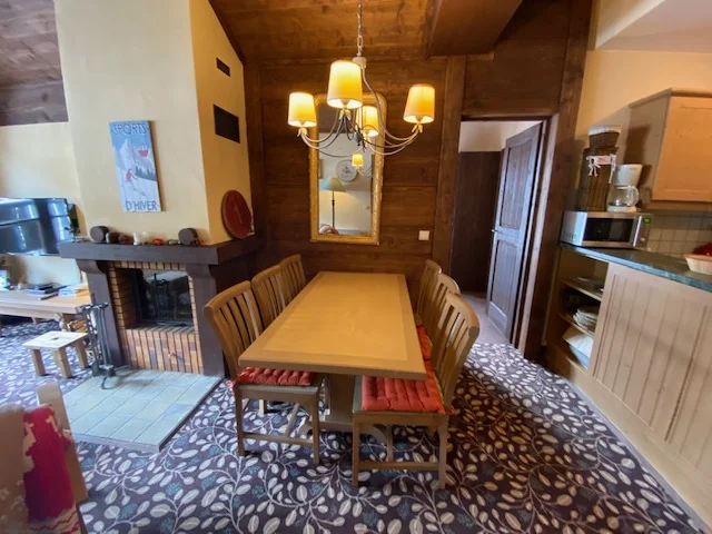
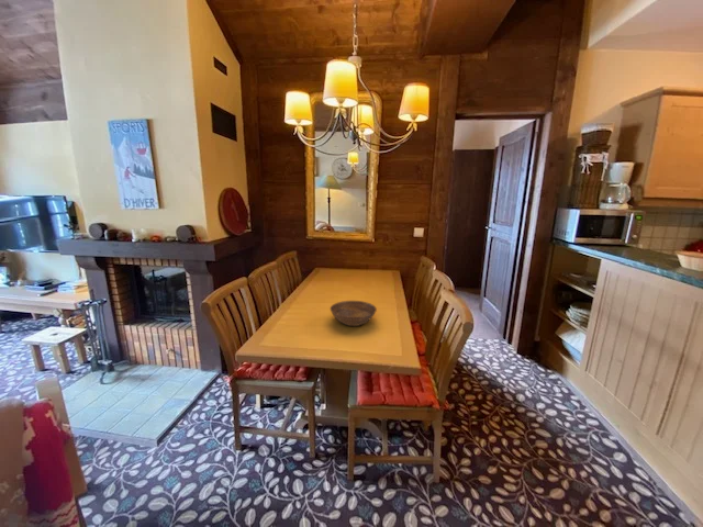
+ bowl [330,300,378,327]
